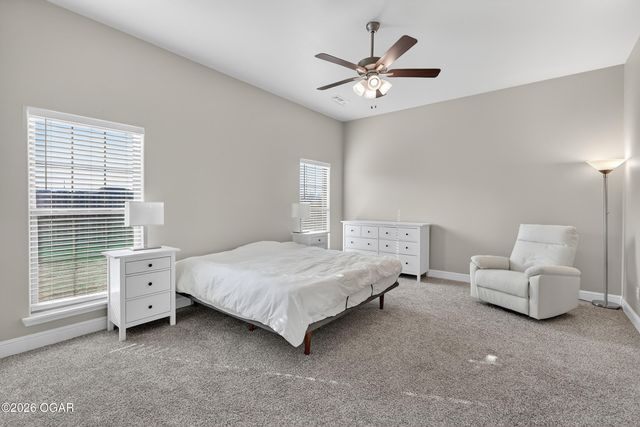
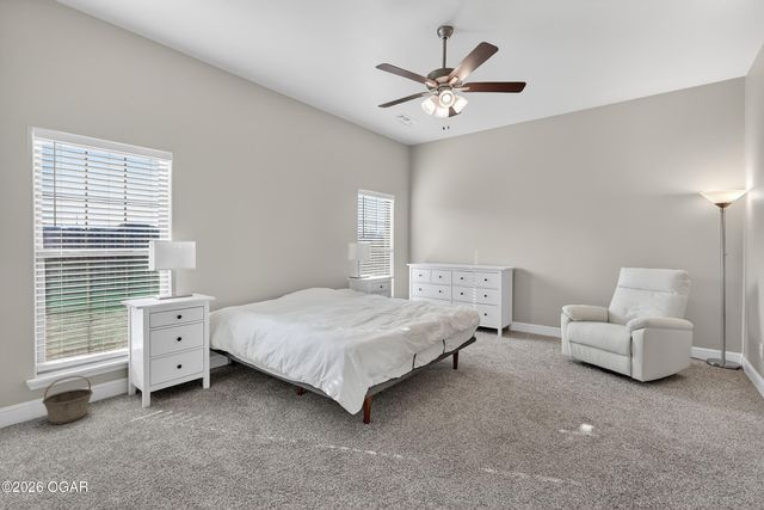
+ basket [42,375,94,425]
